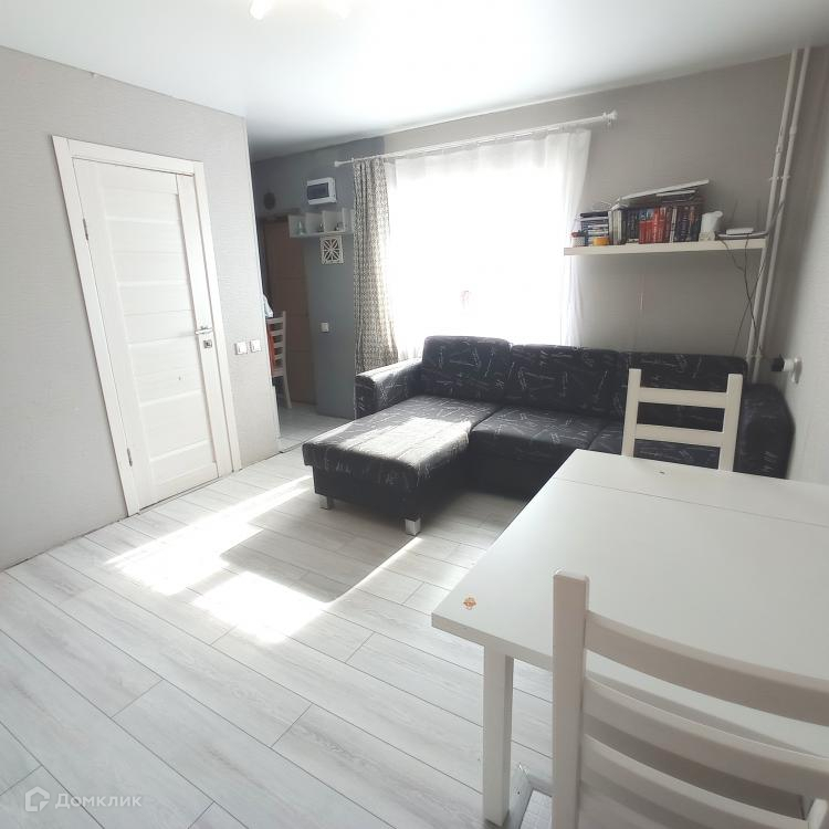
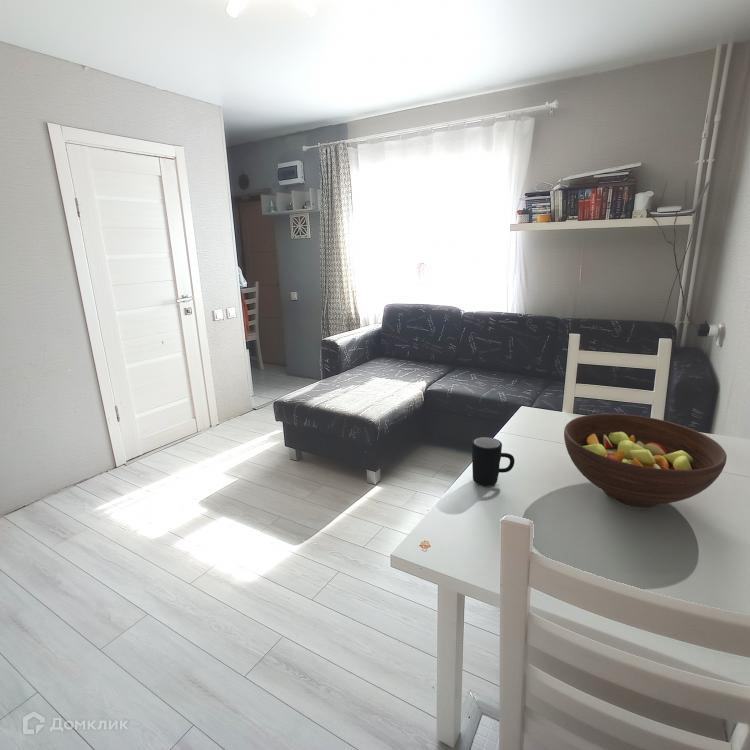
+ mug [471,436,516,487]
+ fruit bowl [563,413,728,508]
